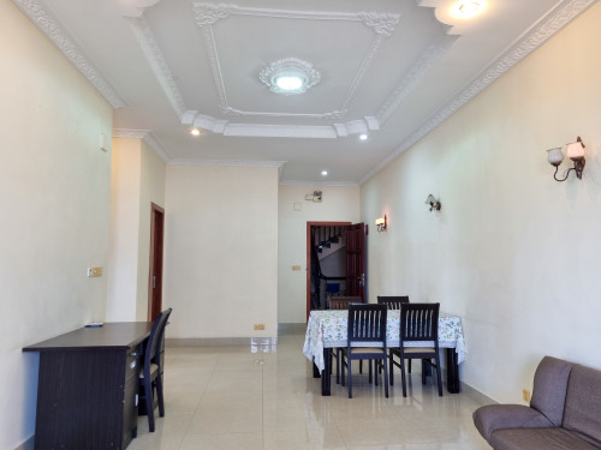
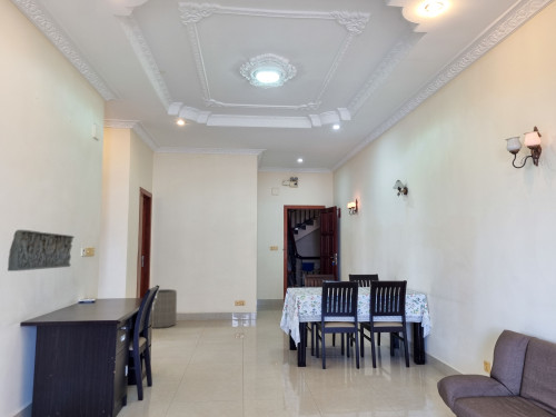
+ trash can [151,288,178,329]
+ wall relief [7,229,76,272]
